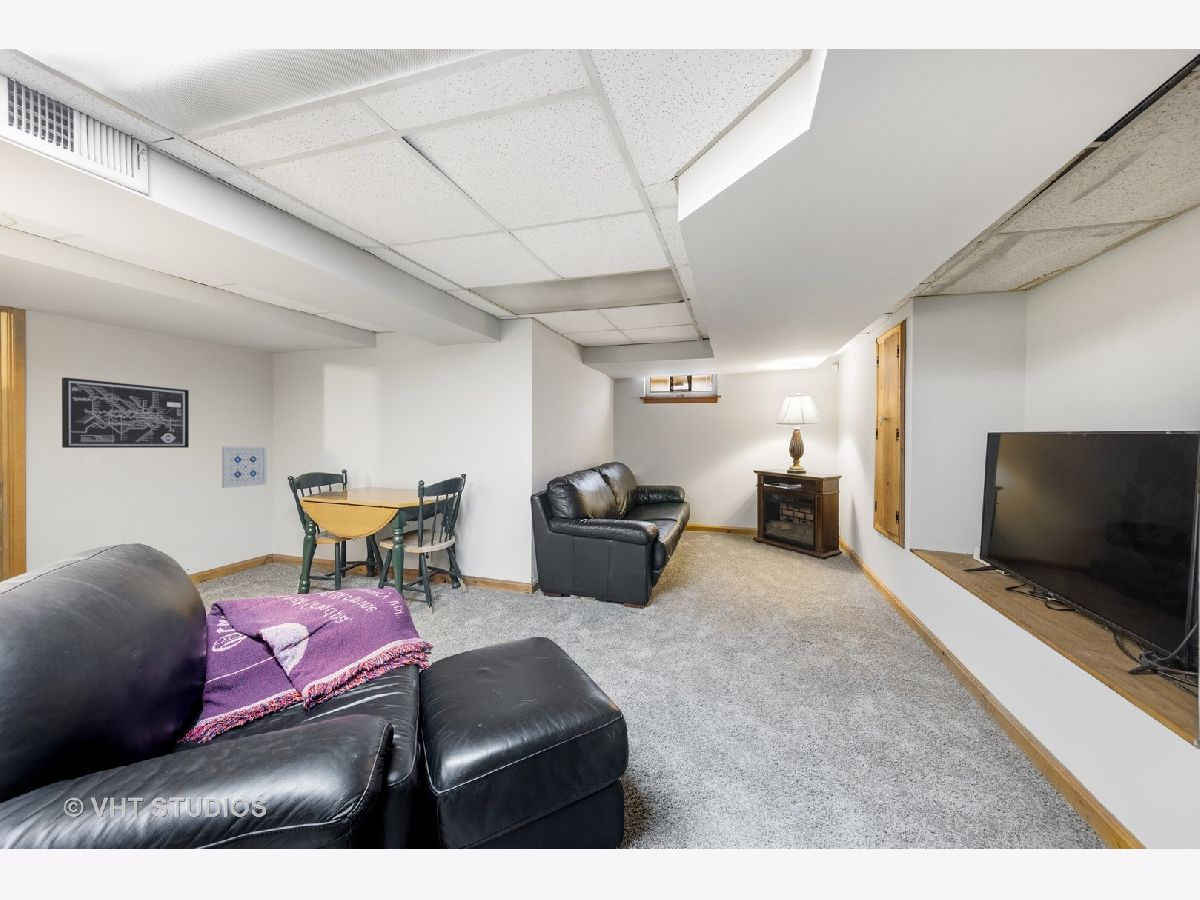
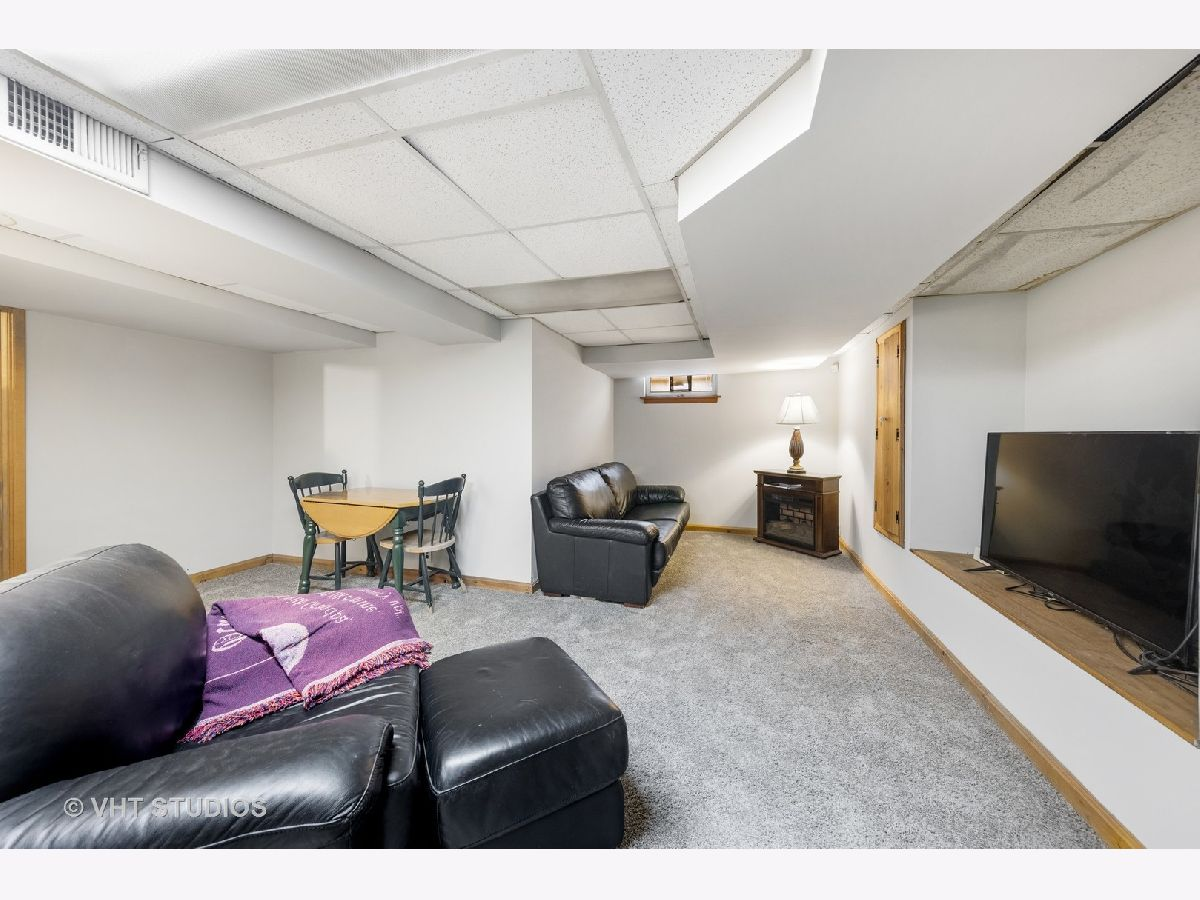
- wall art [221,446,267,489]
- wall art [61,377,190,449]
